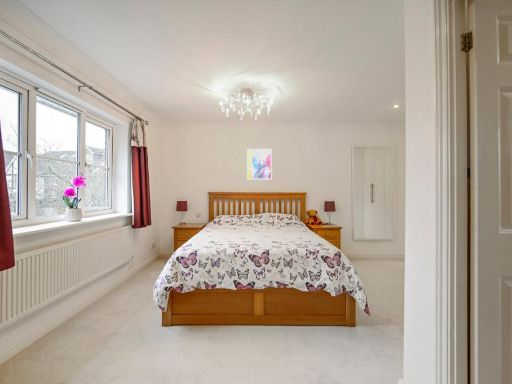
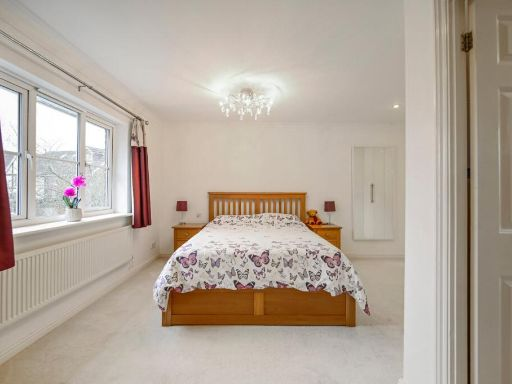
- wall art [246,148,273,181]
